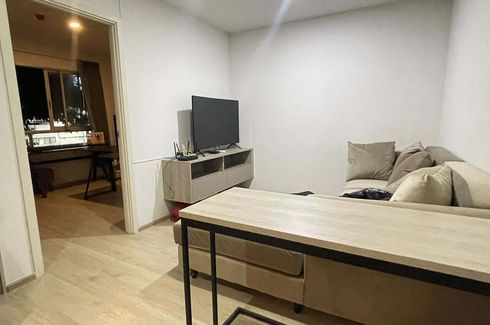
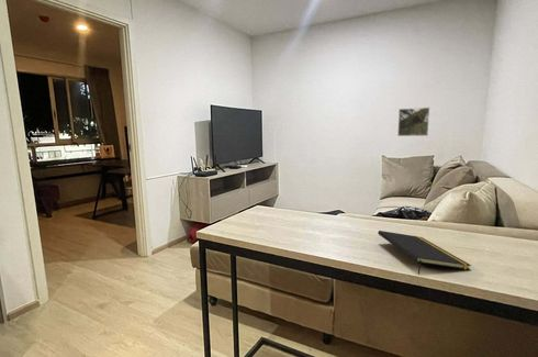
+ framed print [396,107,430,137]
+ notepad [378,230,472,276]
